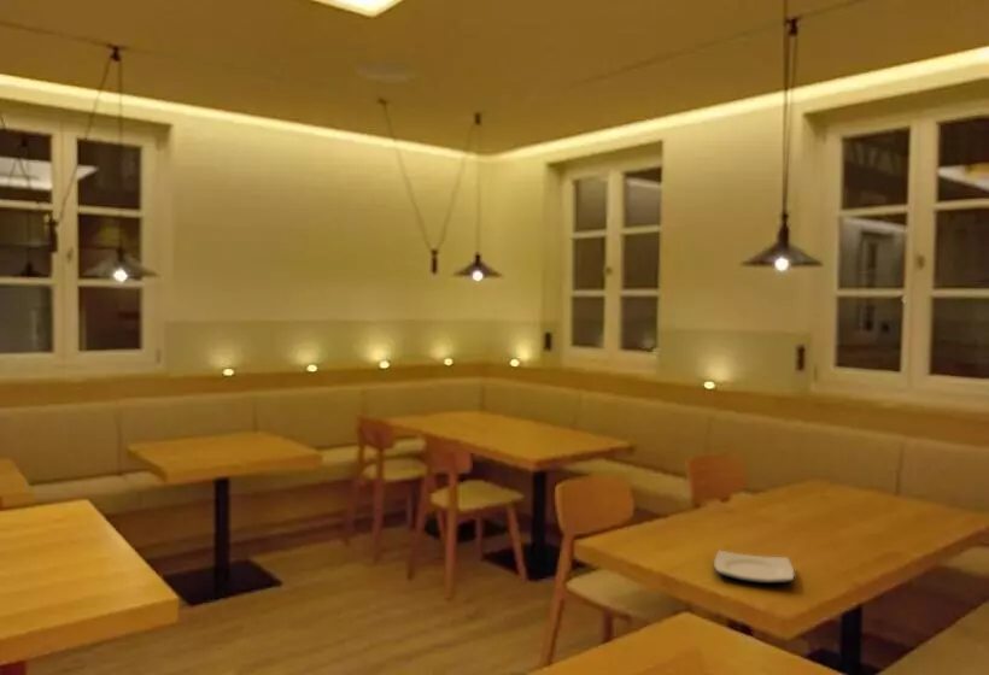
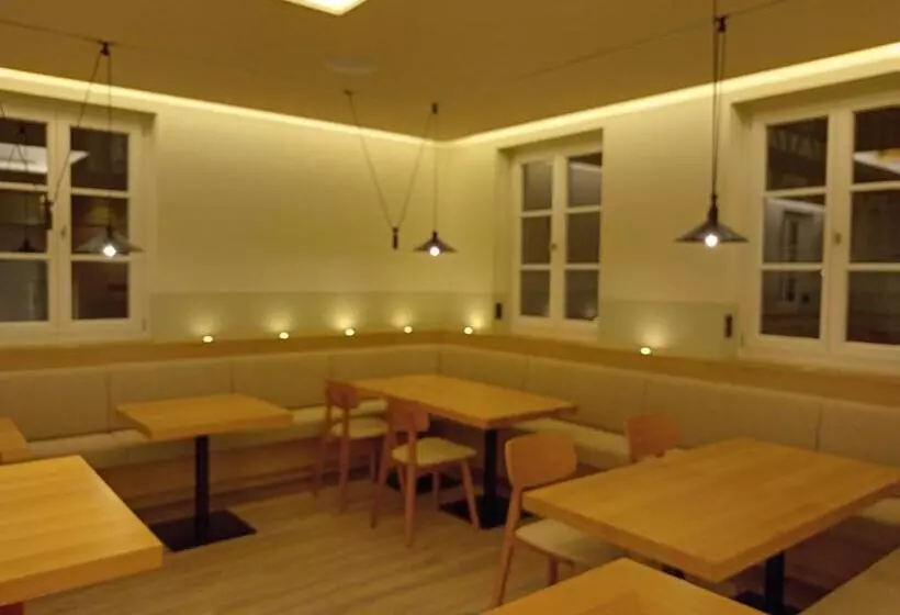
- plate [713,550,795,585]
